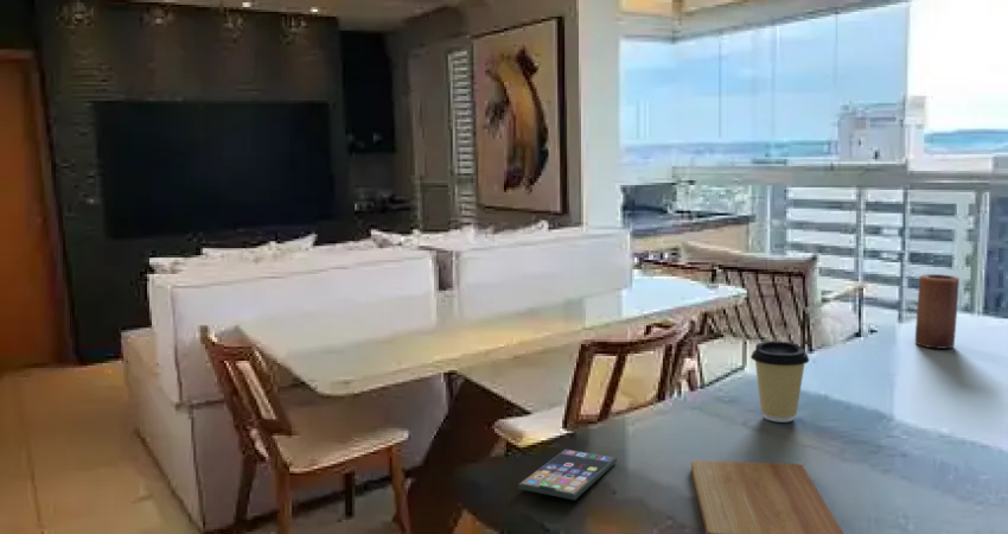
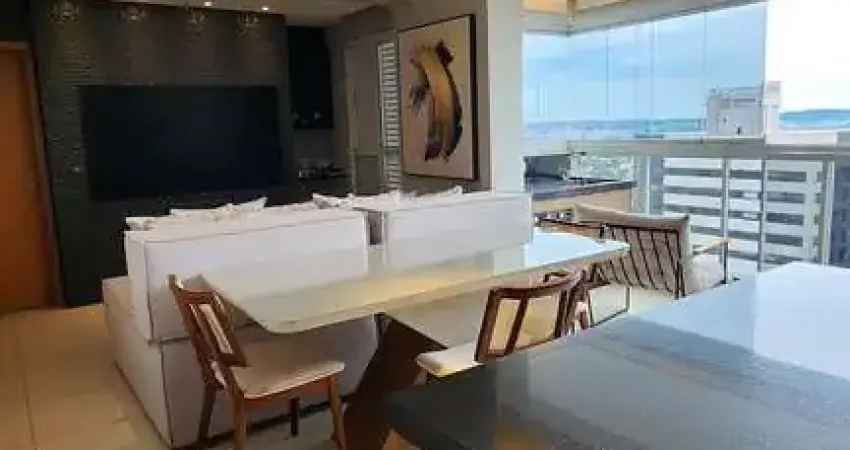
- coffee cup [749,341,810,424]
- smartphone [517,449,618,501]
- cutting board [690,459,844,534]
- candle [914,273,961,350]
